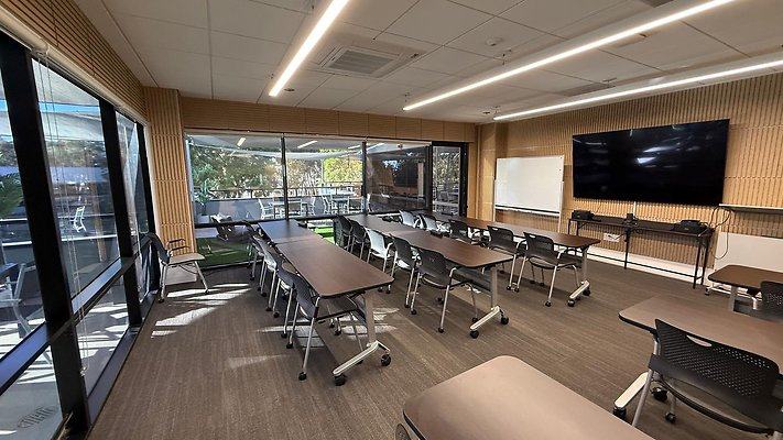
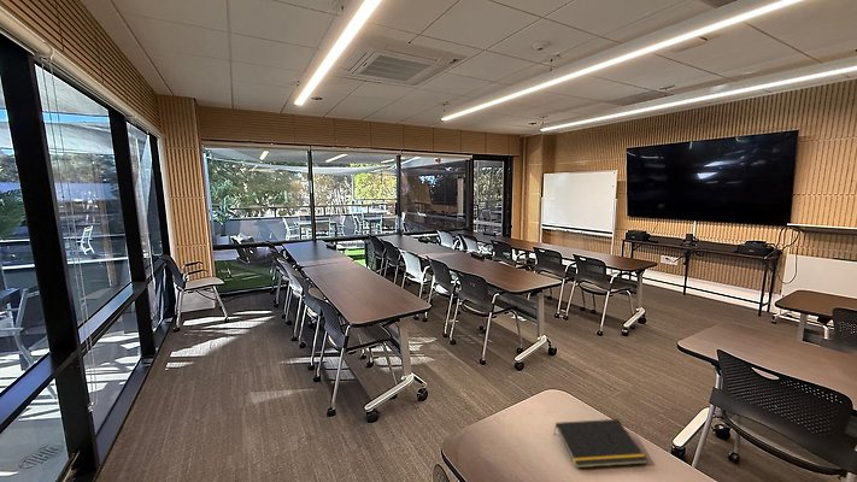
+ notepad [552,418,648,469]
